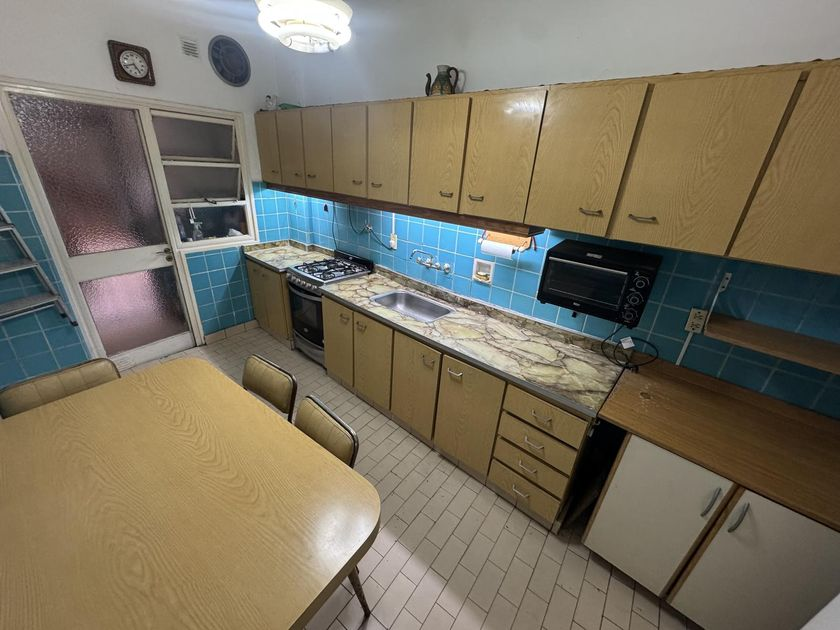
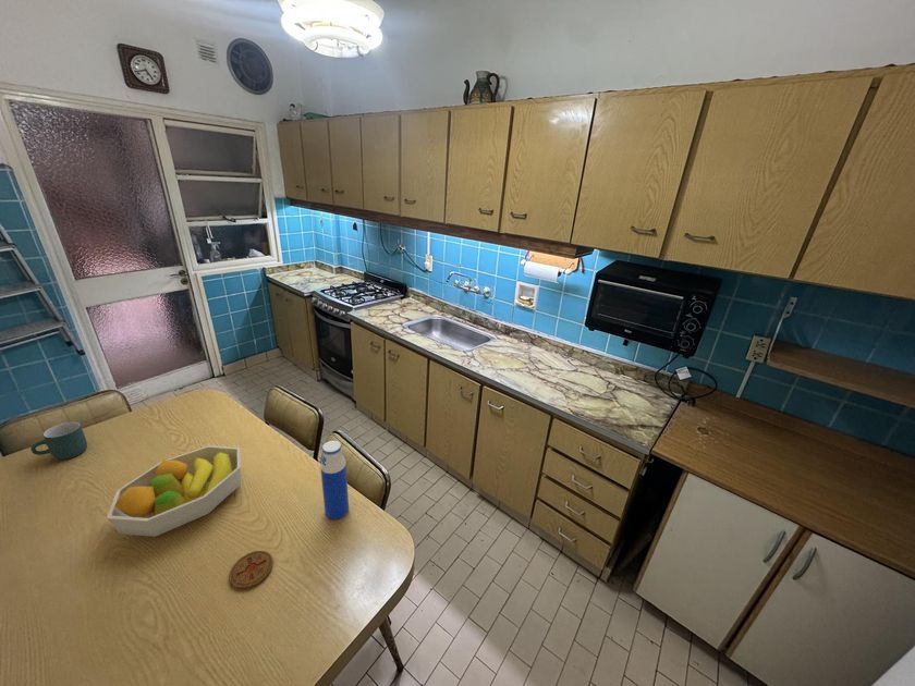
+ mug [29,421,88,461]
+ fruit bowl [106,444,242,538]
+ coaster [228,550,274,590]
+ water bottle [319,440,350,520]
